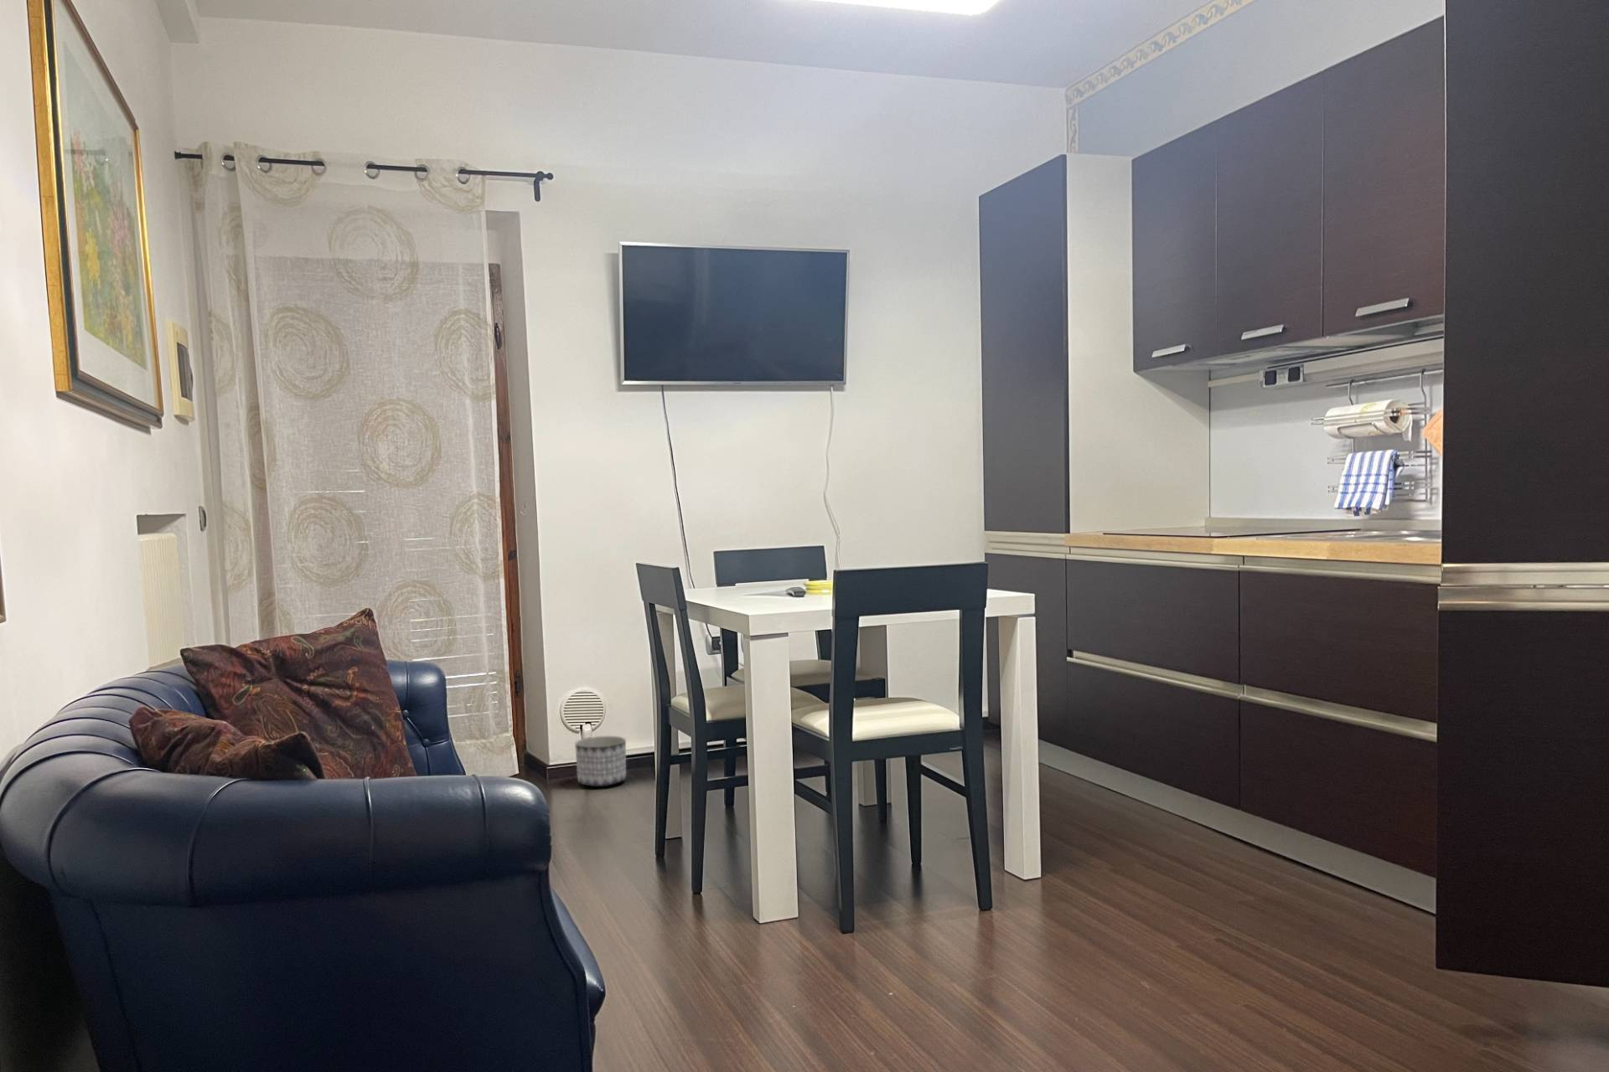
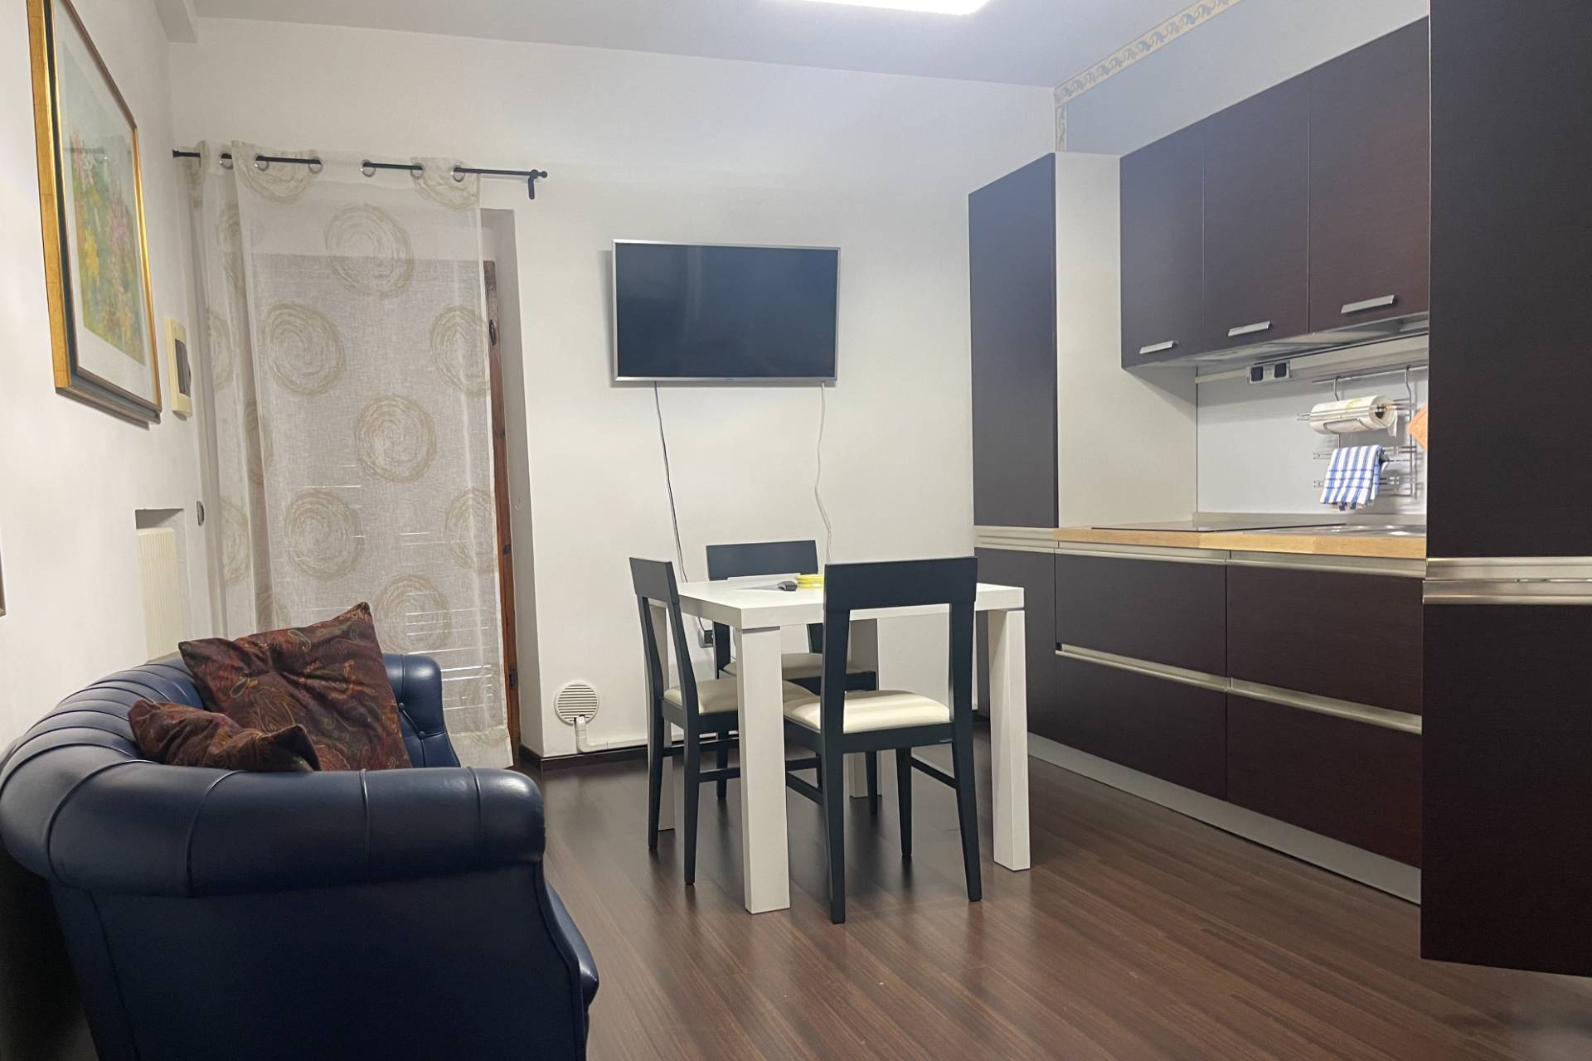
- planter [573,736,627,787]
